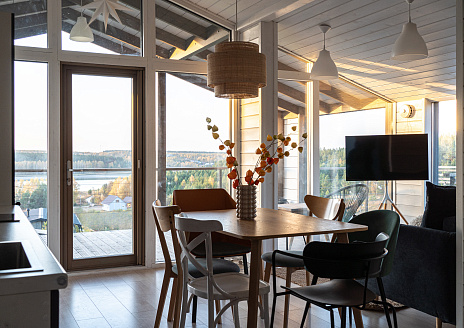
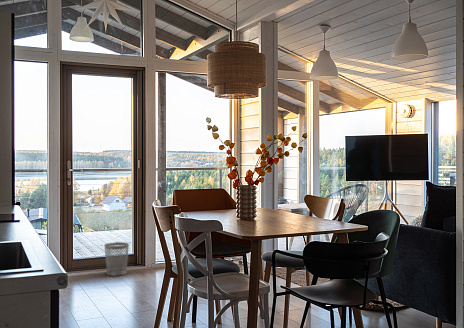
+ wastebasket [103,241,130,277]
